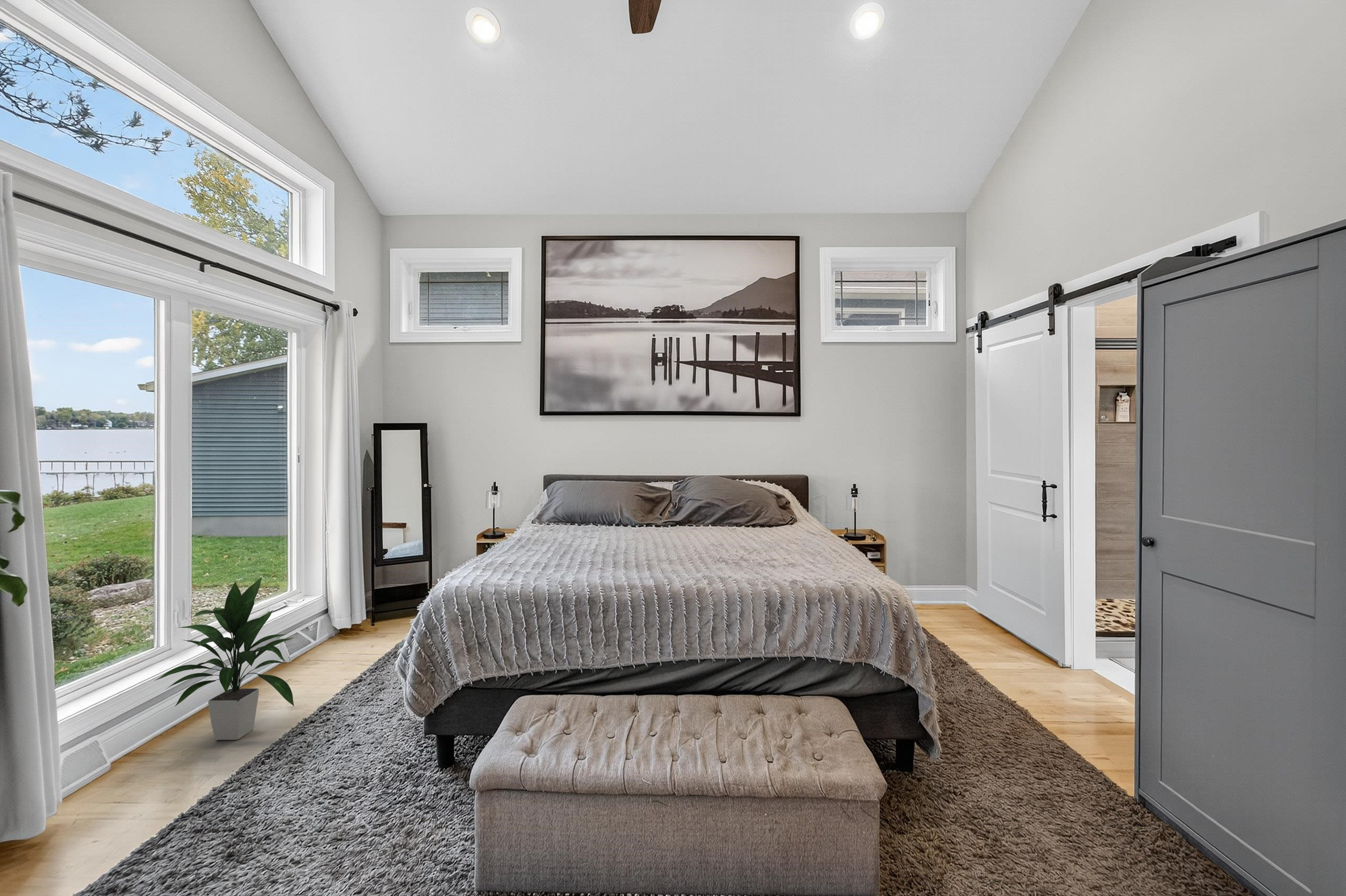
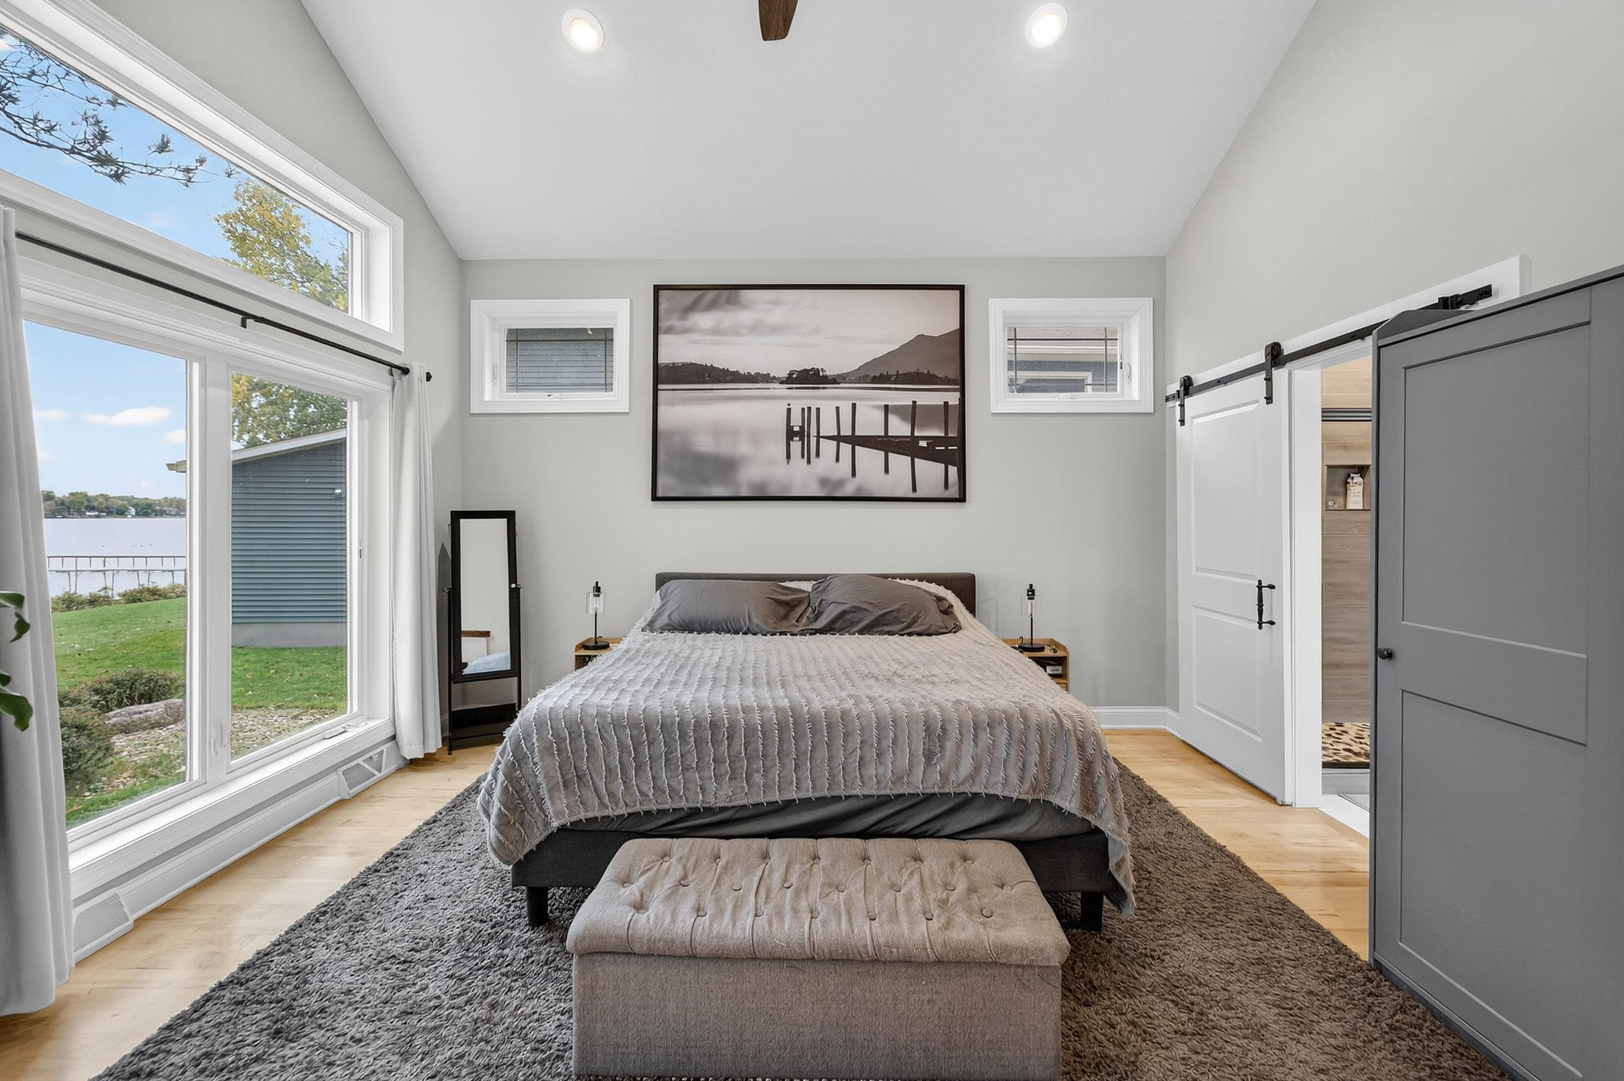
- indoor plant [153,576,295,740]
